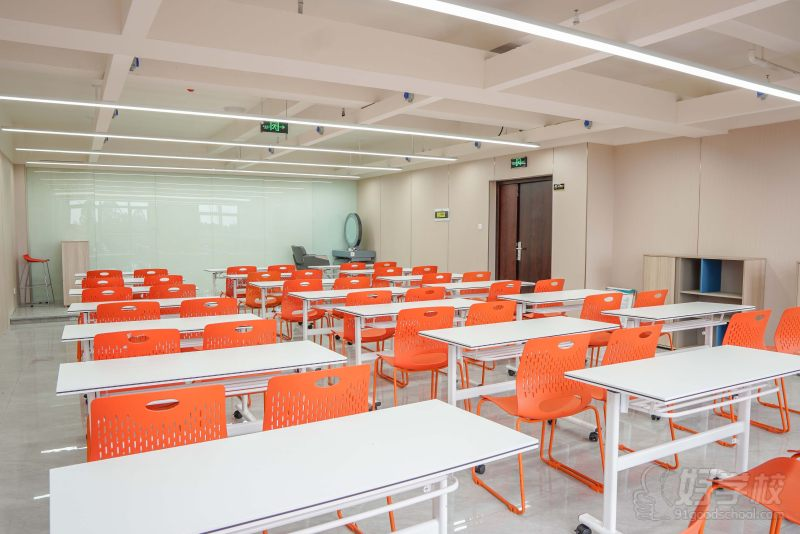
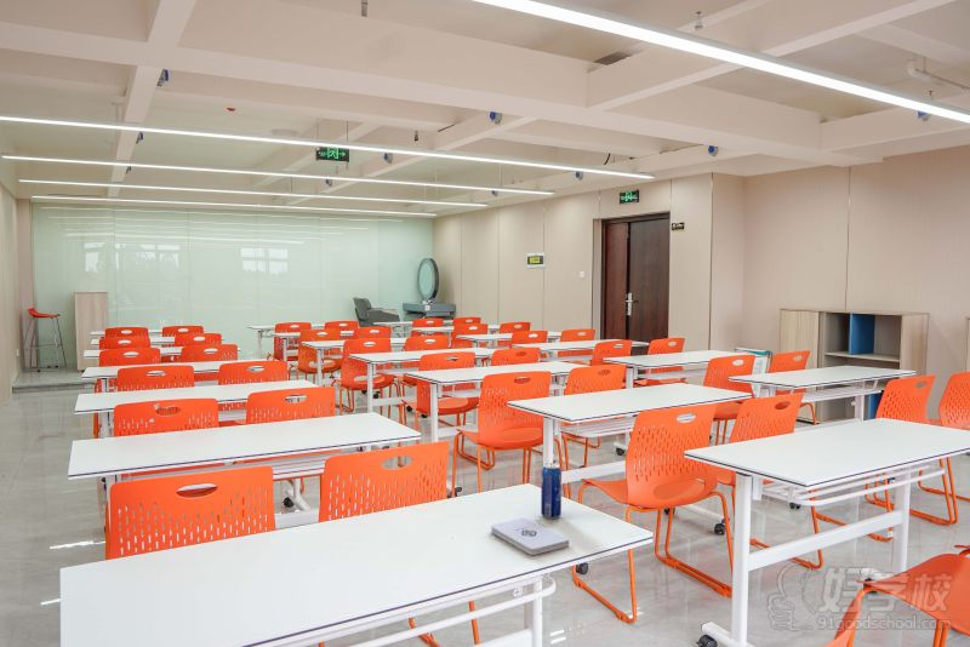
+ beverage can [540,462,563,520]
+ notepad [490,516,570,556]
